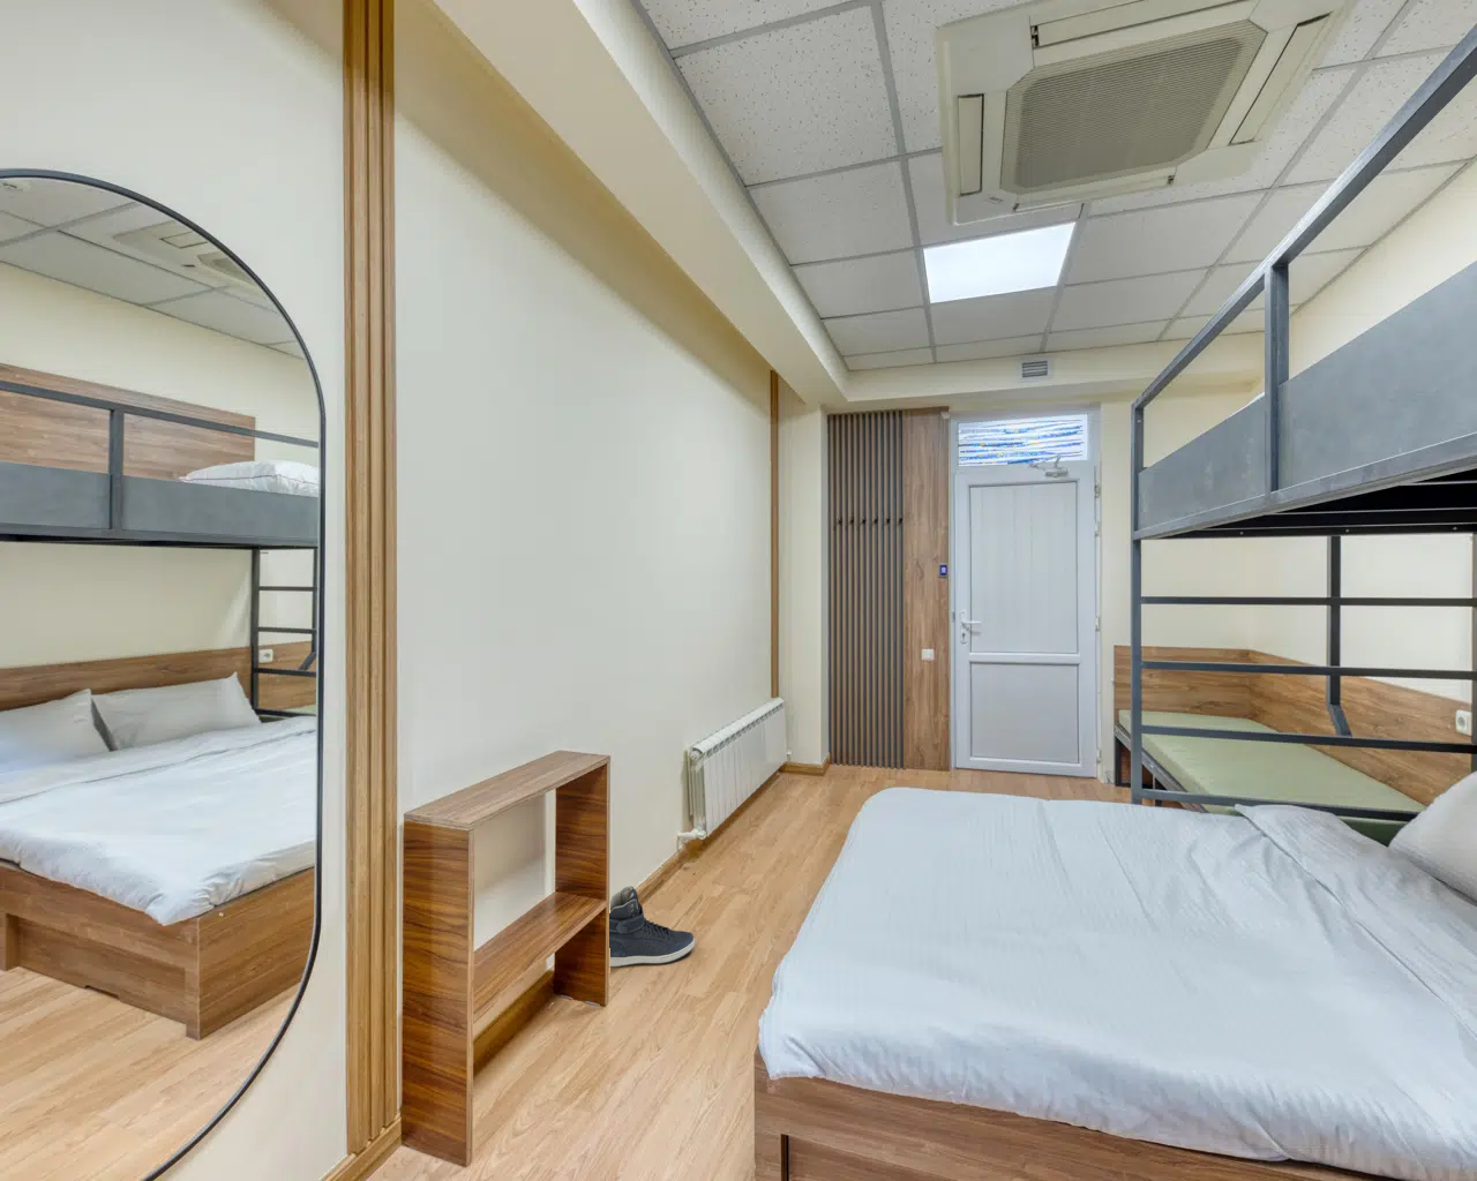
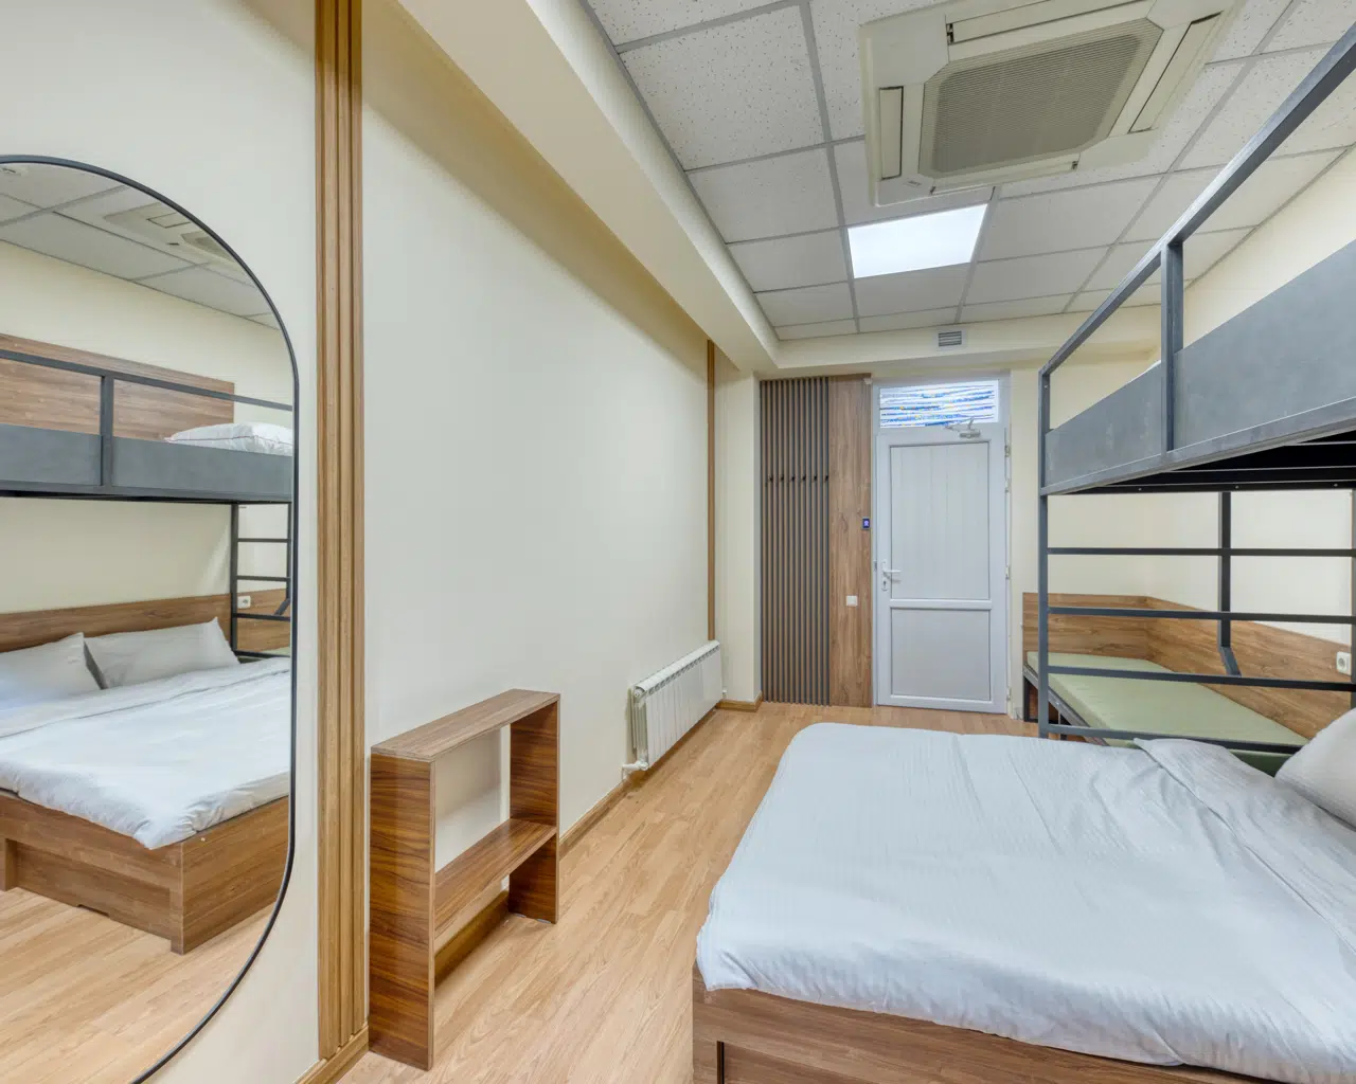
- sneaker [609,886,696,968]
